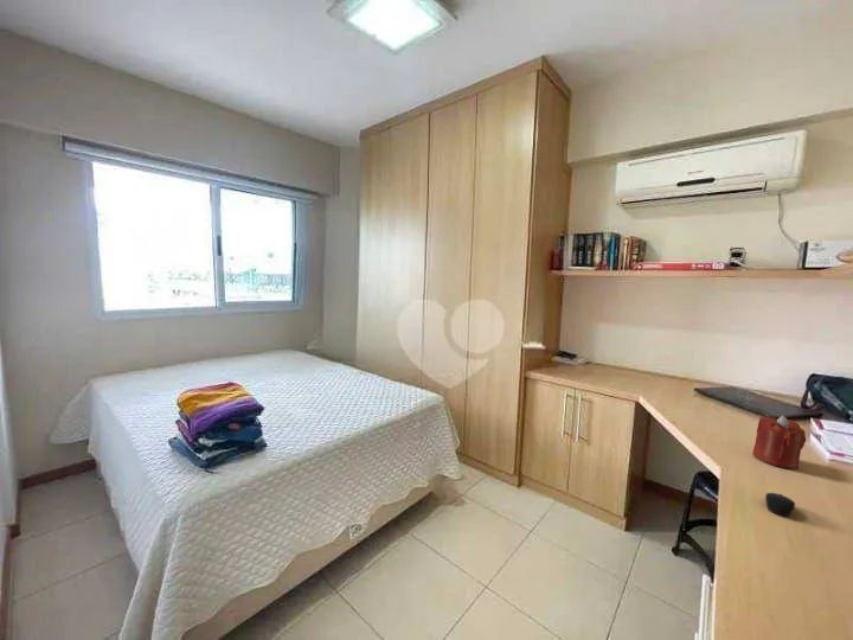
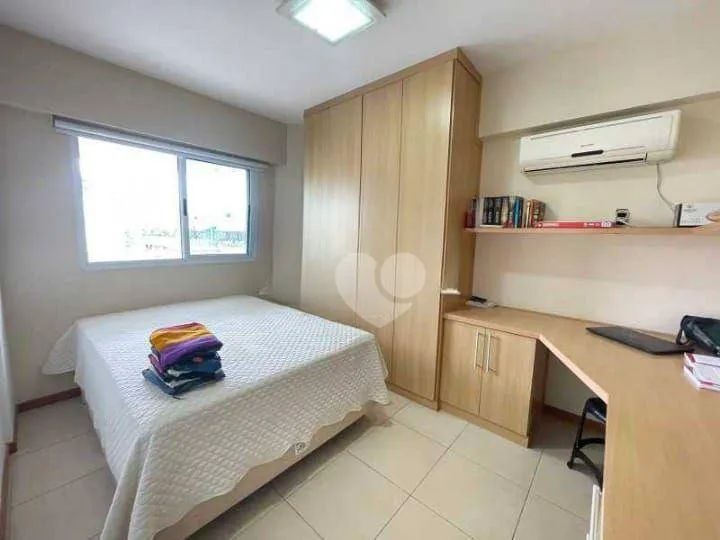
- candle [751,415,807,471]
- computer mouse [764,492,796,518]
